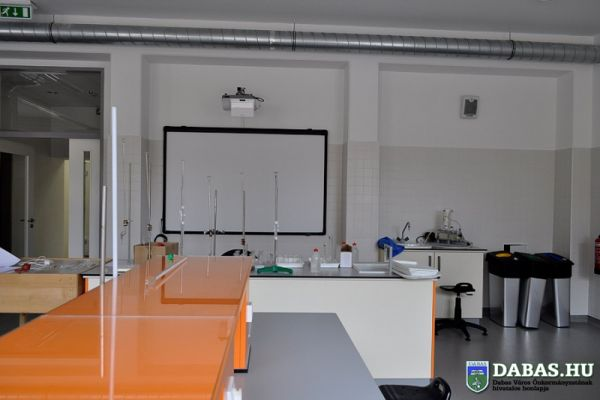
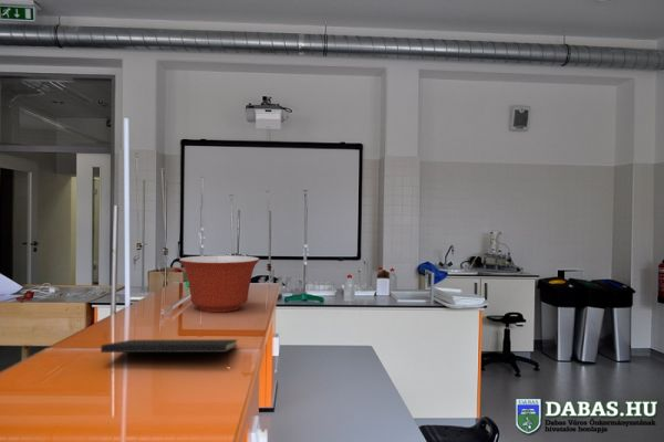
+ notepad [100,338,239,366]
+ mixing bowl [178,254,261,313]
